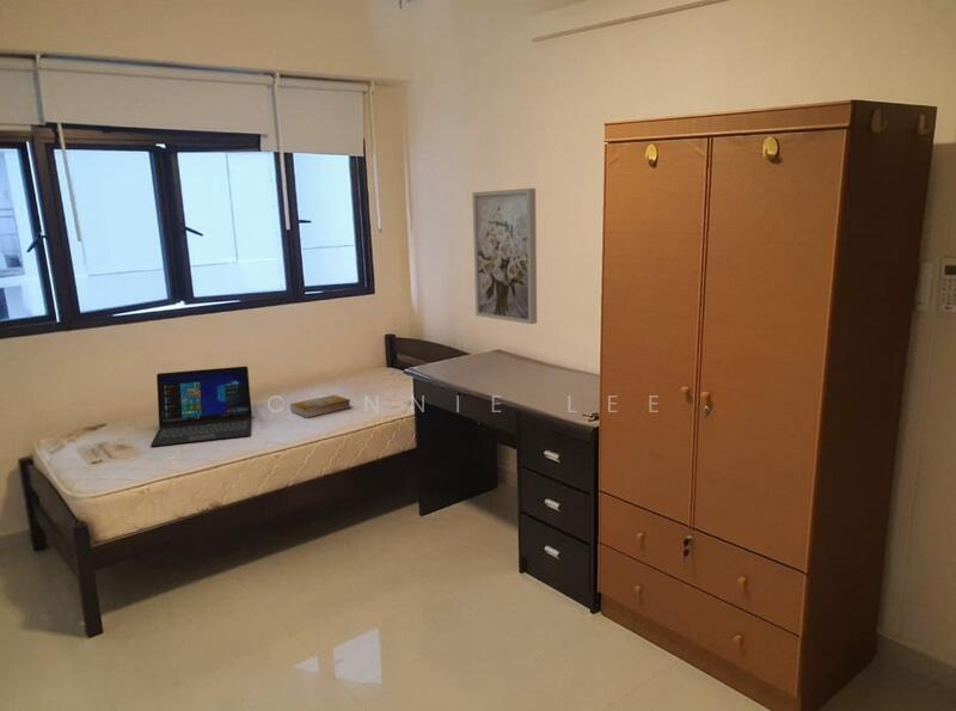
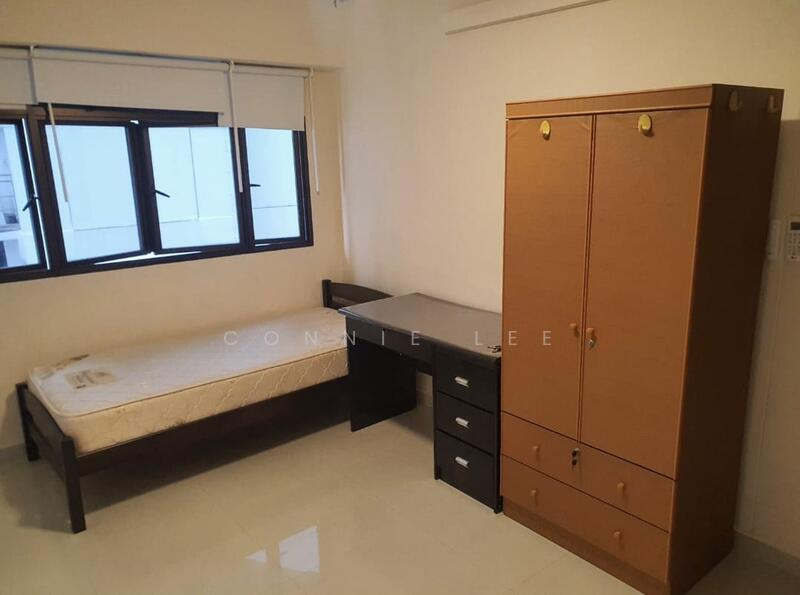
- wall art [471,188,538,325]
- laptop [149,366,253,448]
- book [289,393,353,419]
